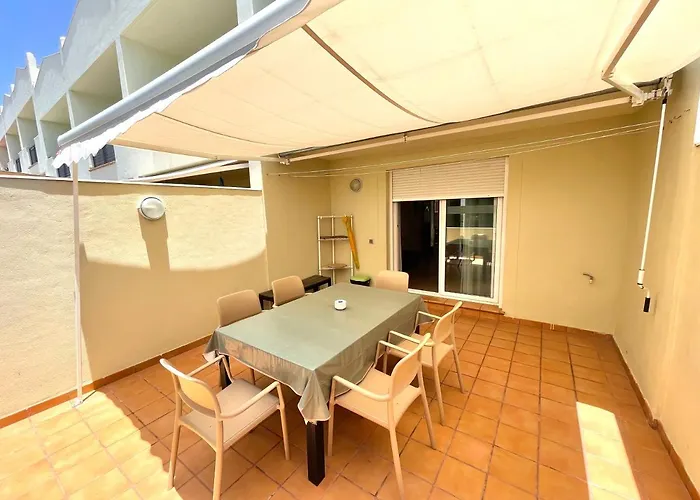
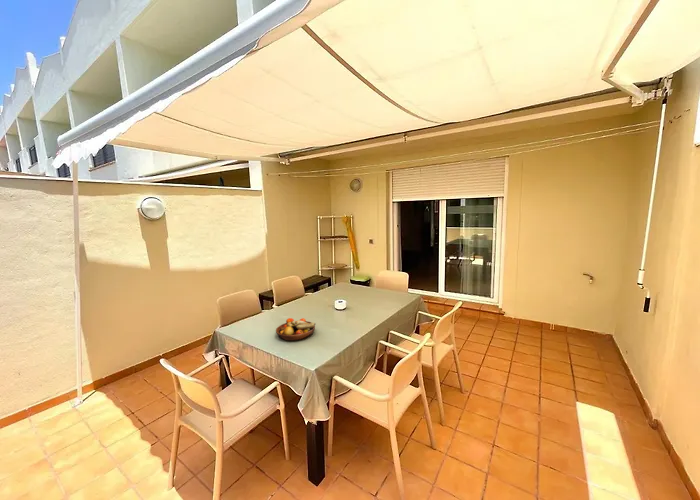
+ fruit bowl [275,317,317,342]
